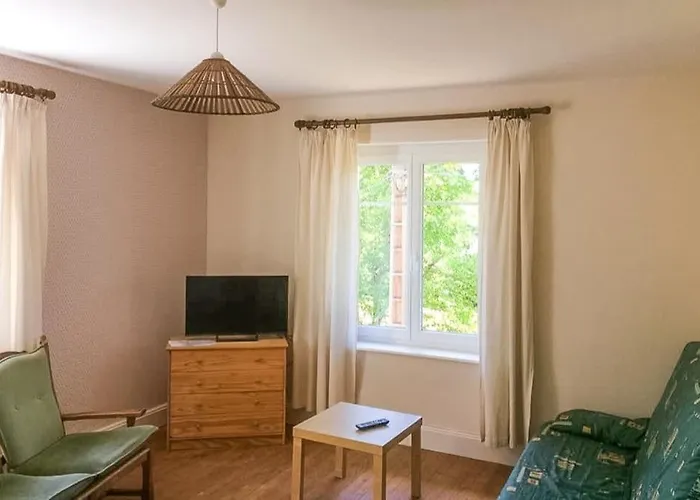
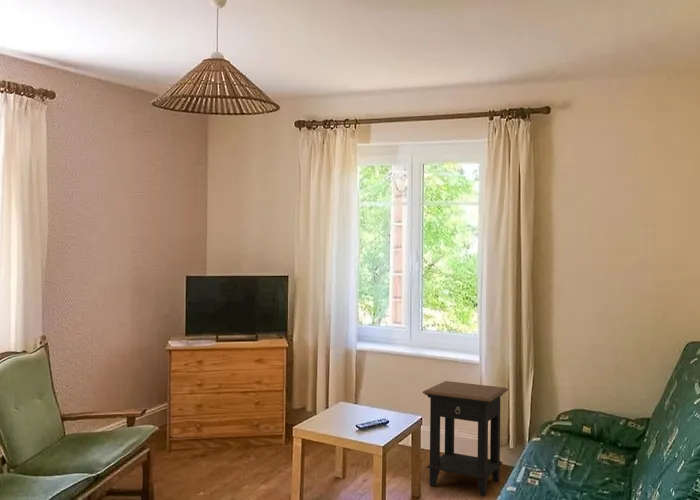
+ side table [422,380,509,498]
